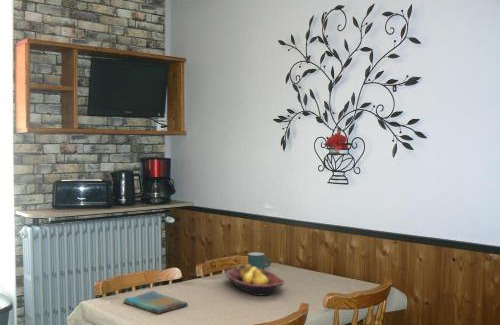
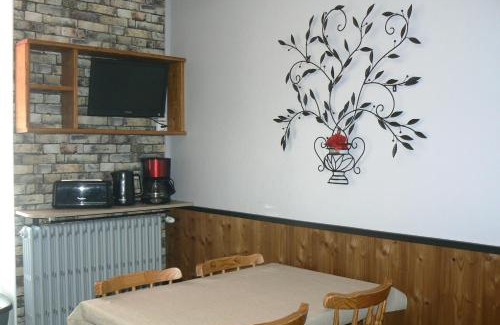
- dish towel [122,290,189,315]
- fruit bowl [224,263,285,296]
- mug [247,252,272,270]
